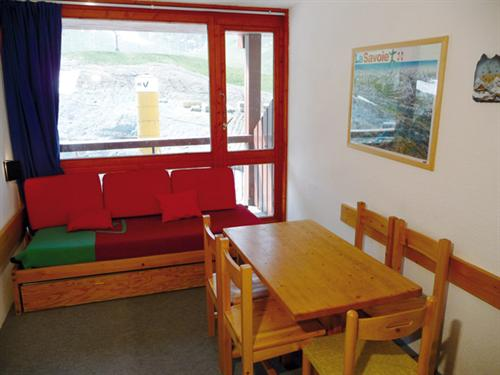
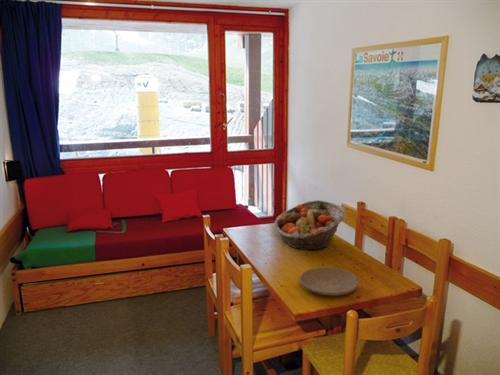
+ plate [298,266,360,297]
+ fruit basket [273,199,346,251]
